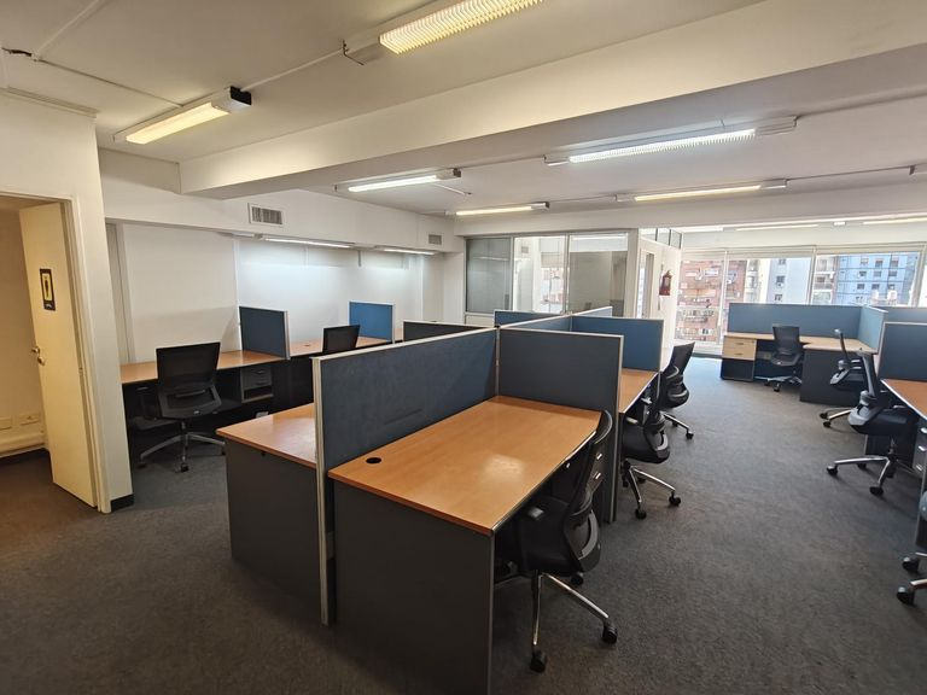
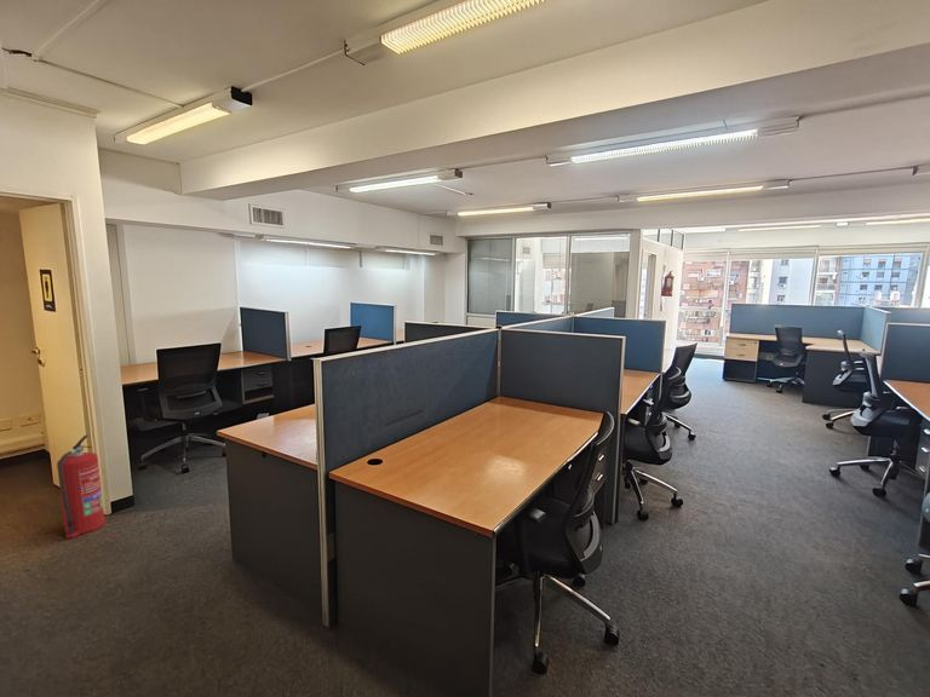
+ fire extinguisher [56,434,107,540]
